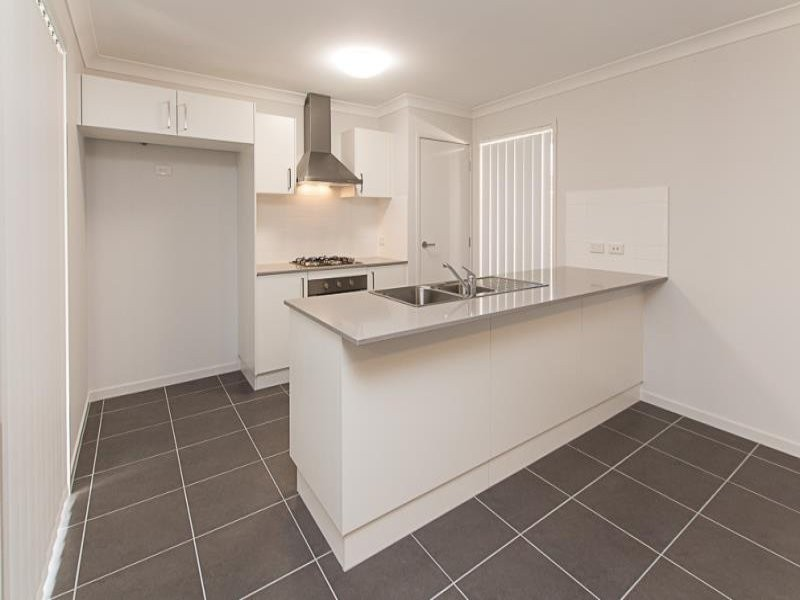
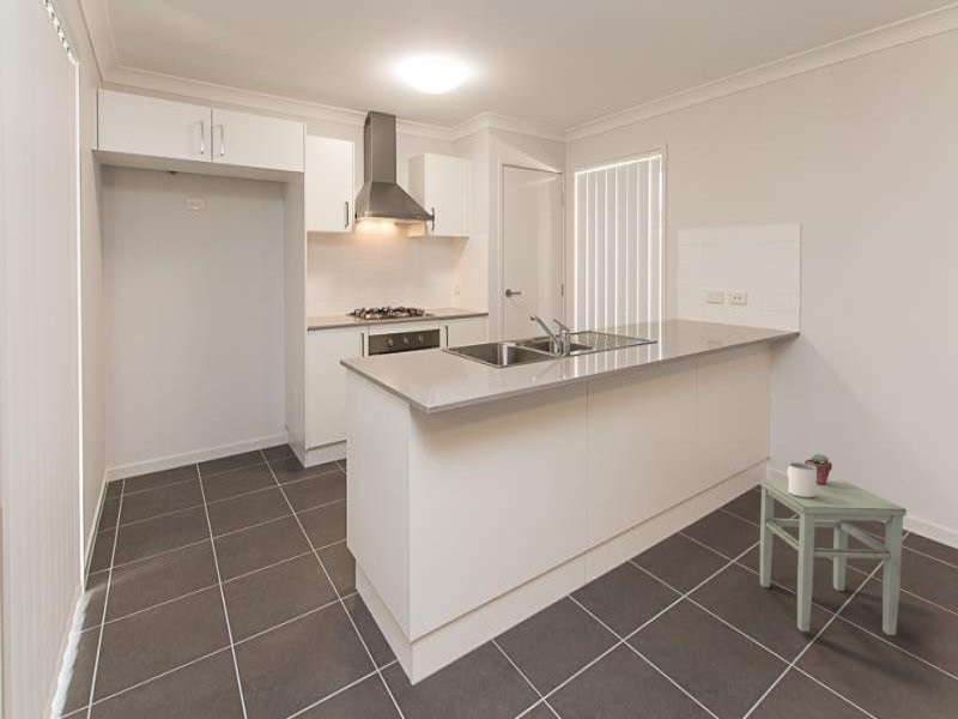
+ potted succulent [804,453,833,485]
+ mug [787,461,817,499]
+ stool [759,478,908,636]
